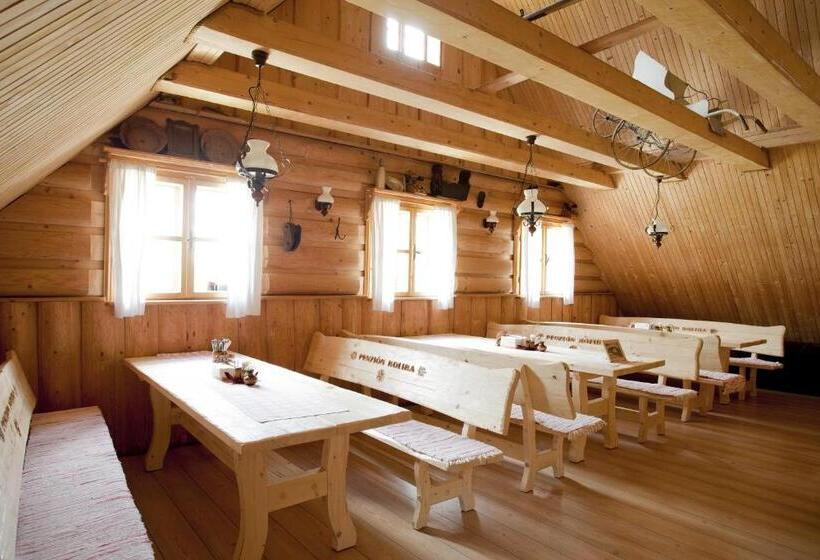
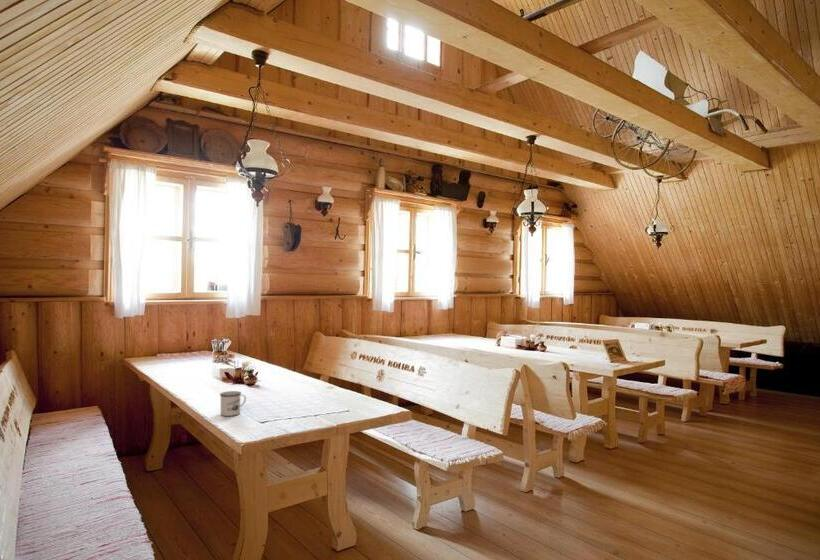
+ mug [219,390,247,417]
